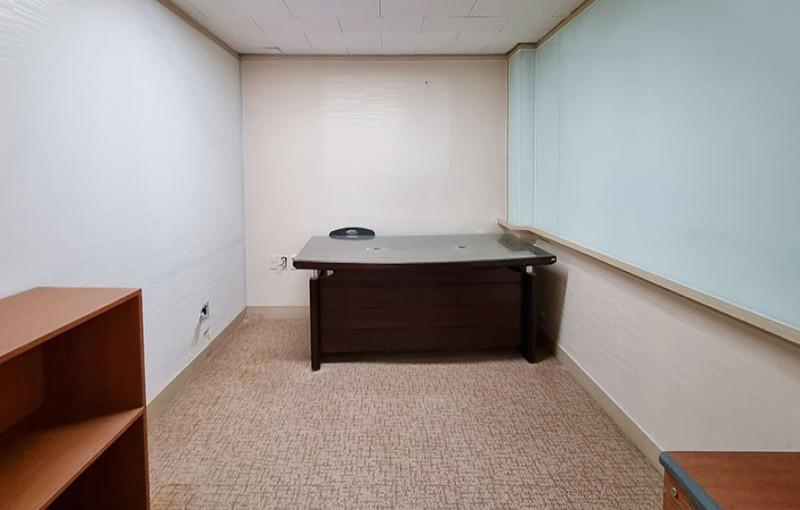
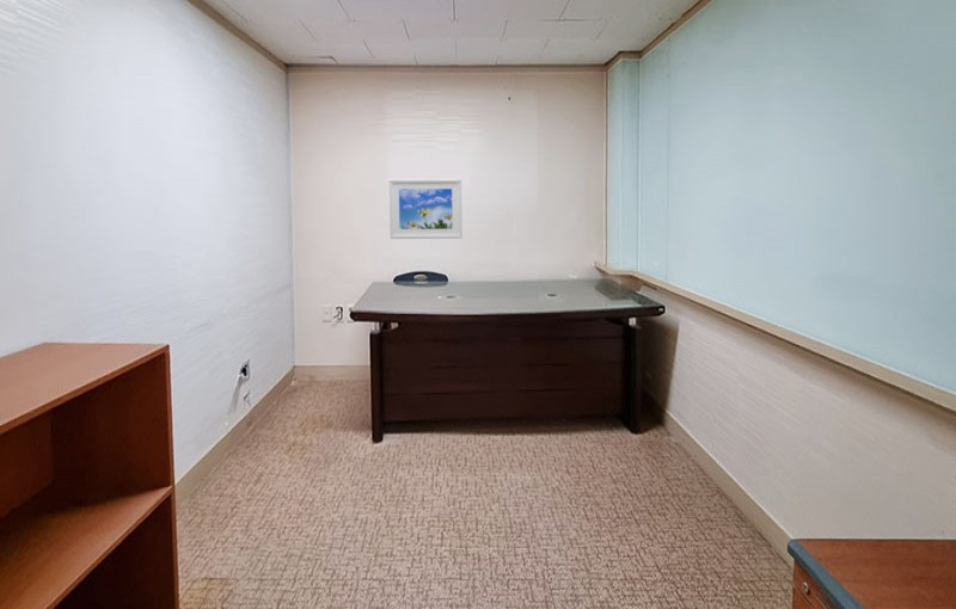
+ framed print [388,178,464,240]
